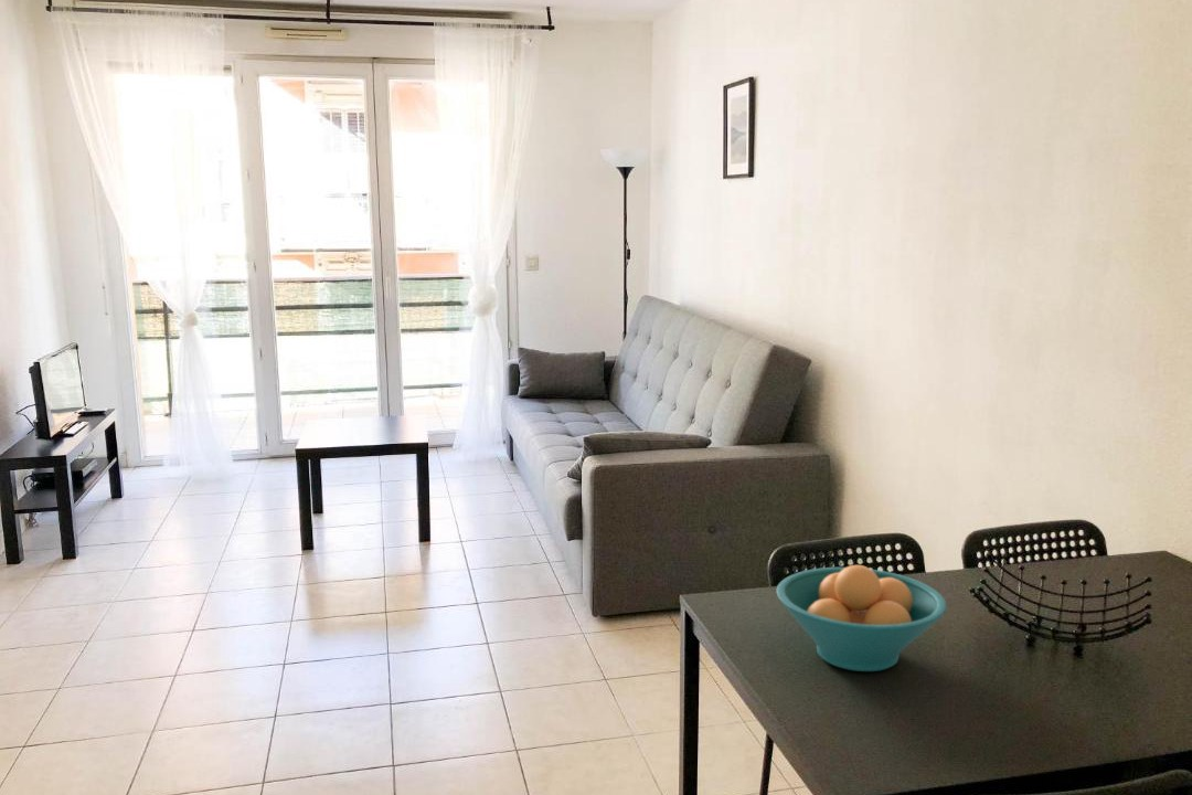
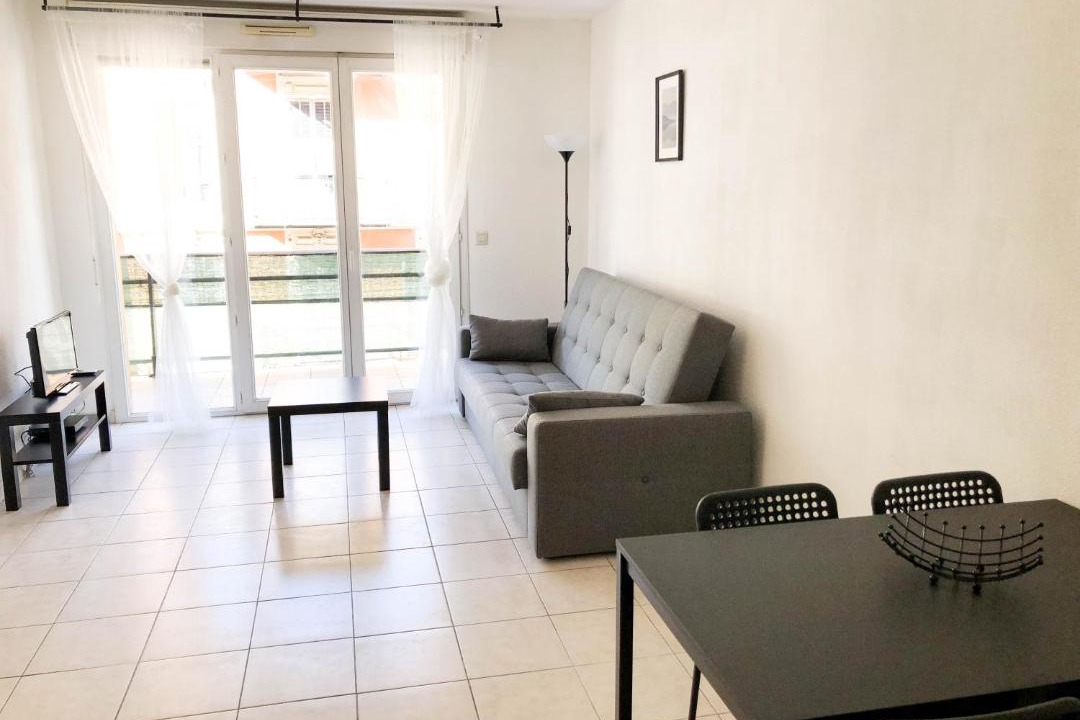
- fruit bowl [775,564,948,672]
